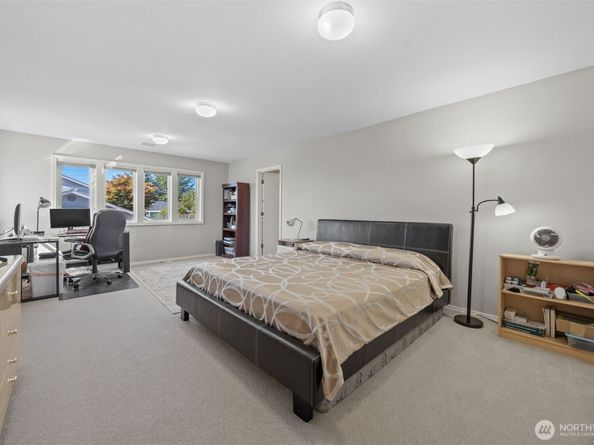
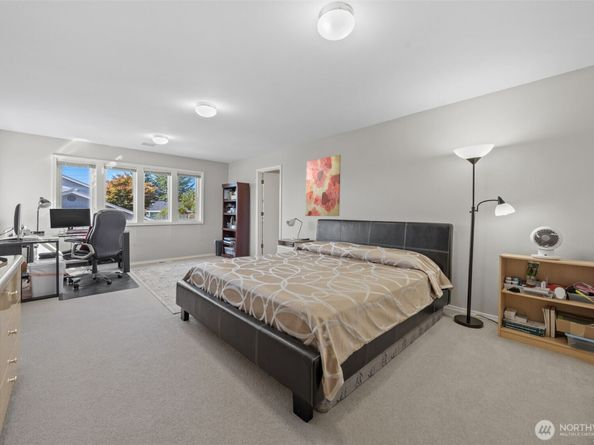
+ wall art [305,154,342,217]
